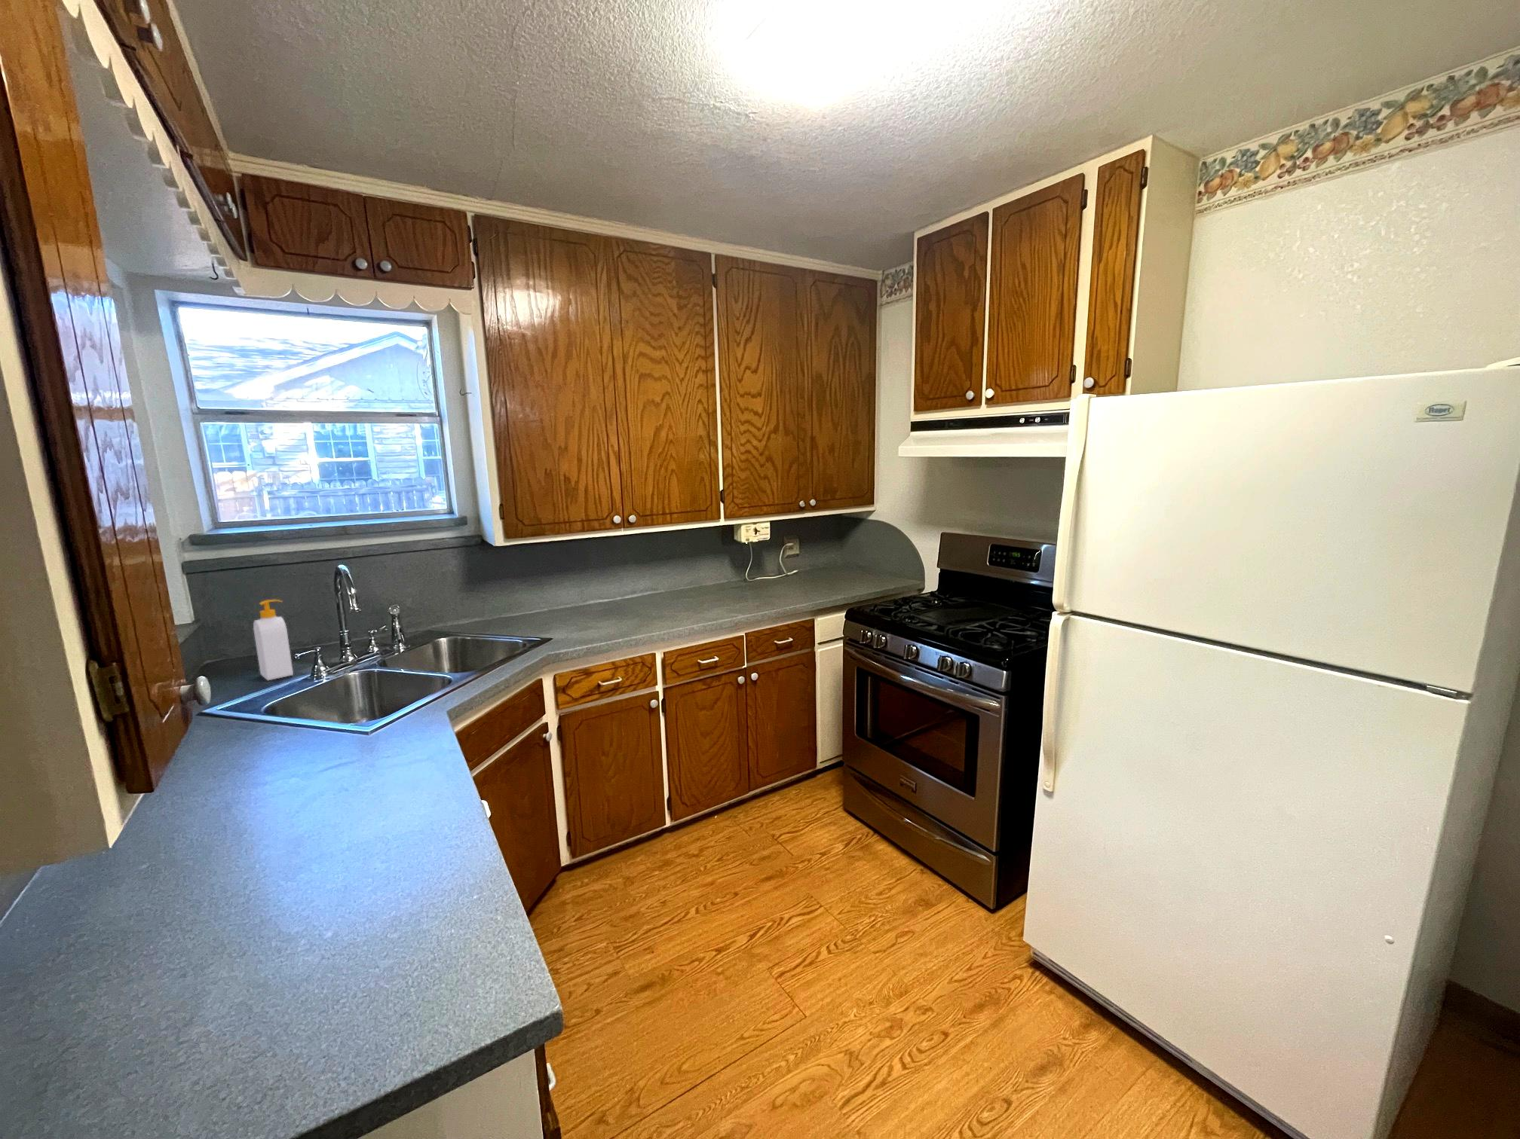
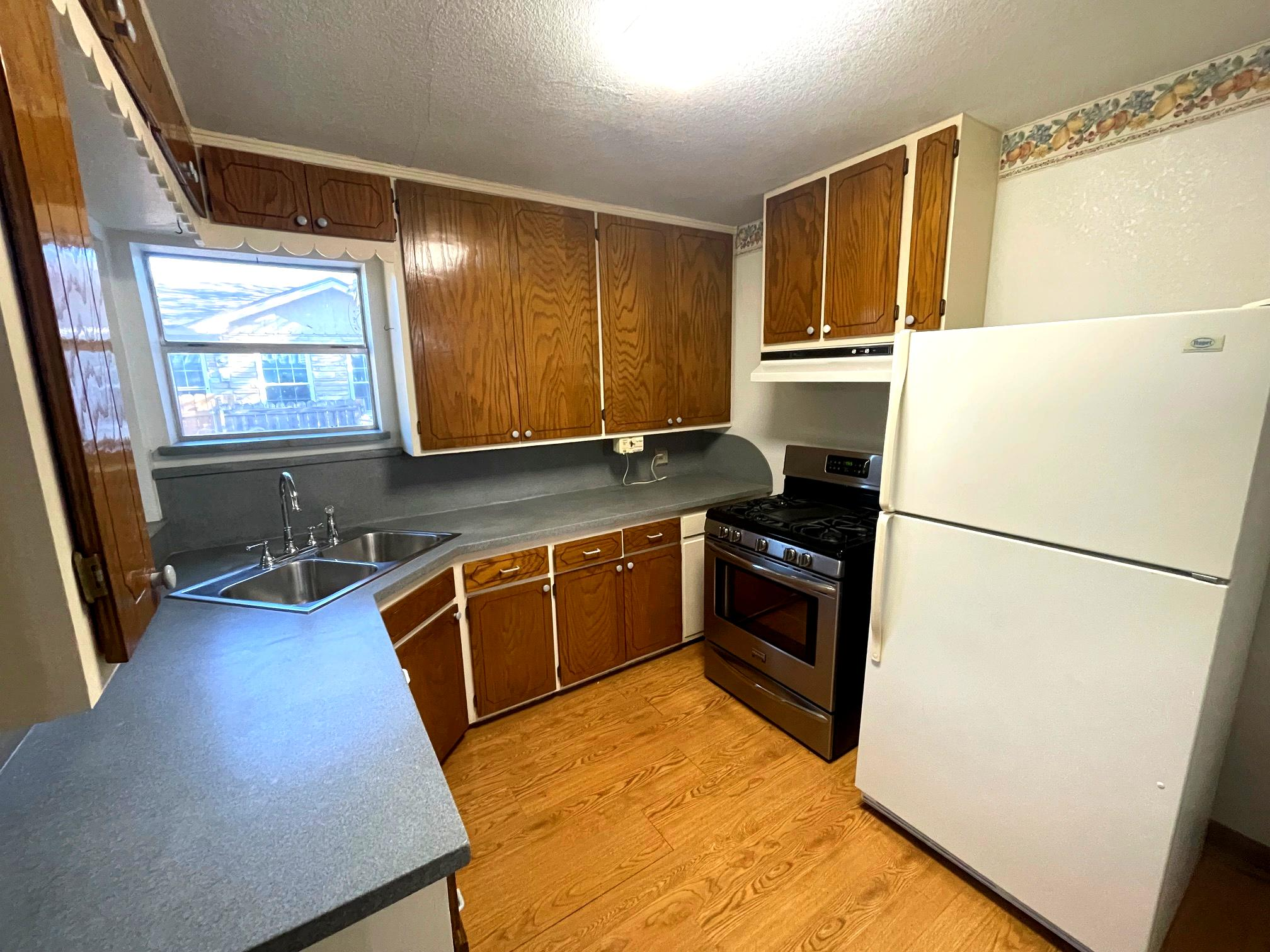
- soap bottle [253,599,294,681]
